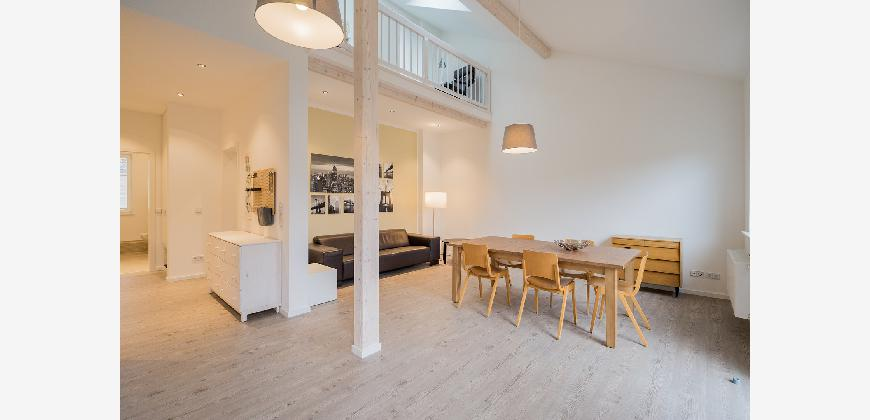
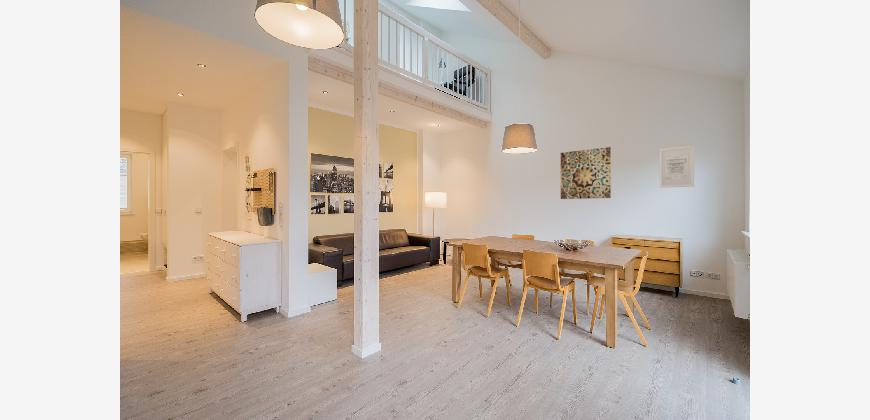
+ wall art [560,146,612,200]
+ wall art [659,145,695,189]
